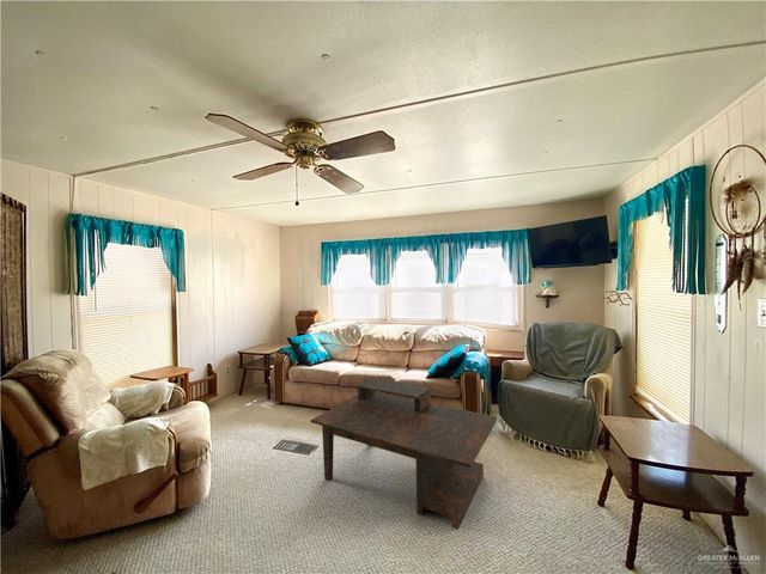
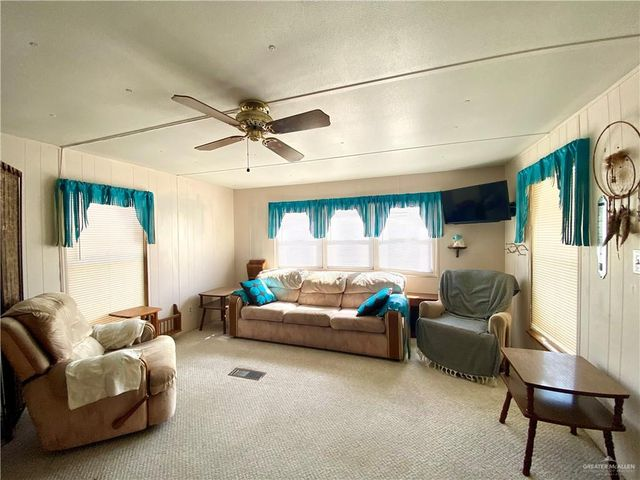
- coffee table [309,377,499,531]
